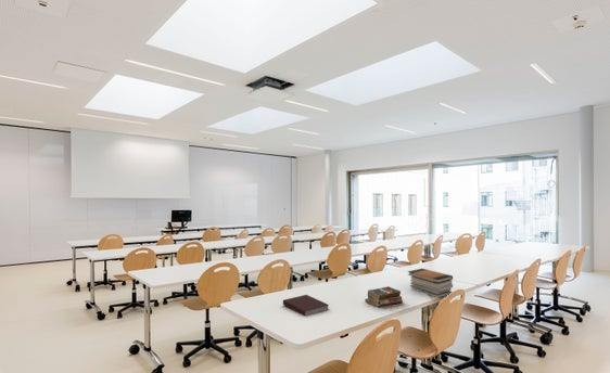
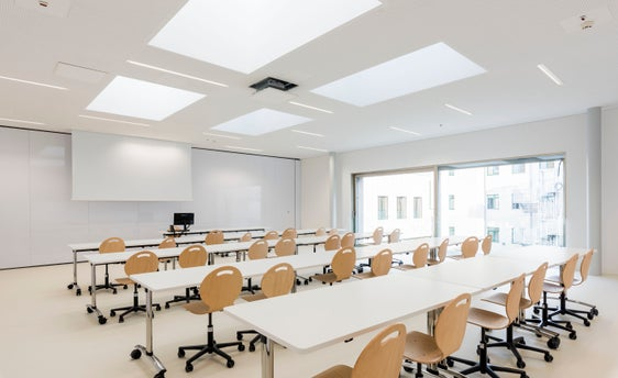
- book stack [407,268,454,299]
- notebook [282,294,330,317]
- books [364,285,404,308]
